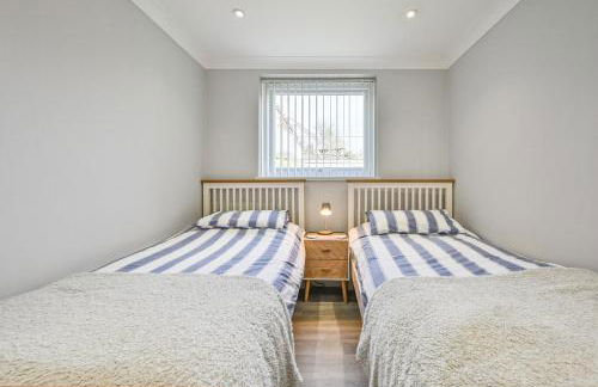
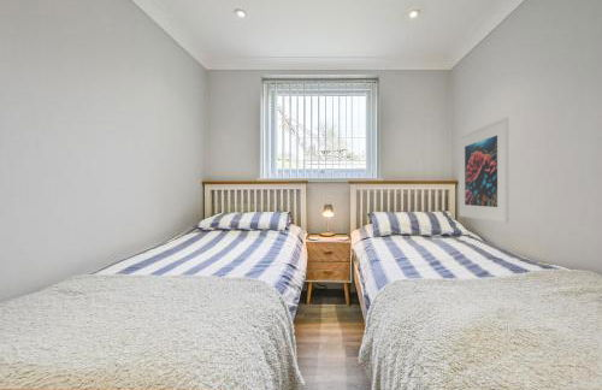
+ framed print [458,116,509,224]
